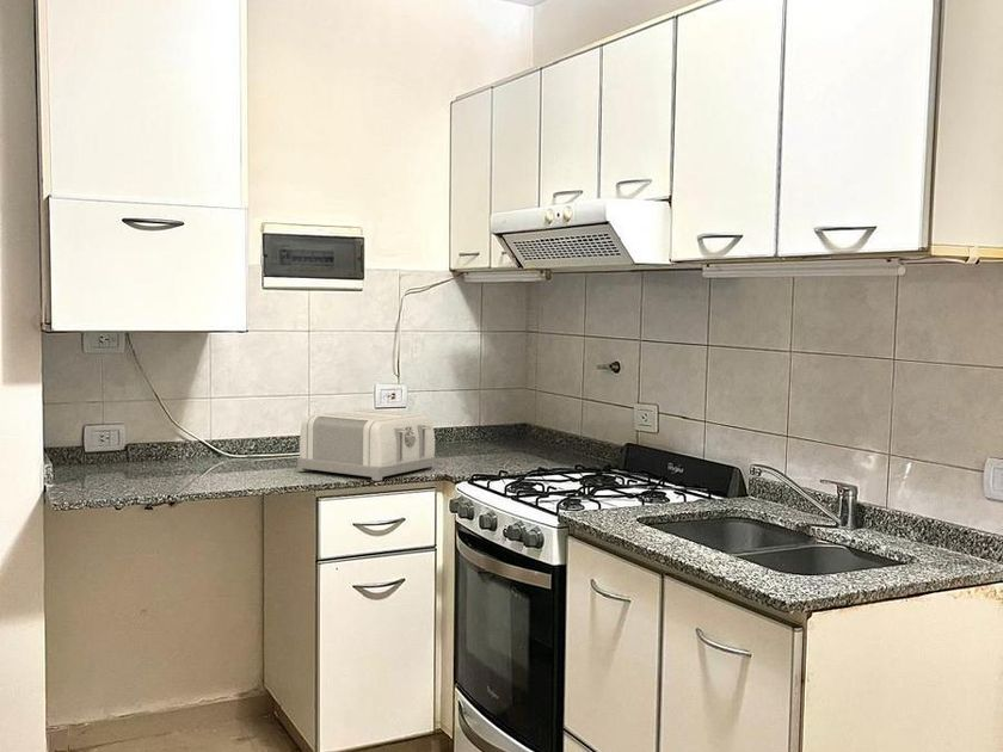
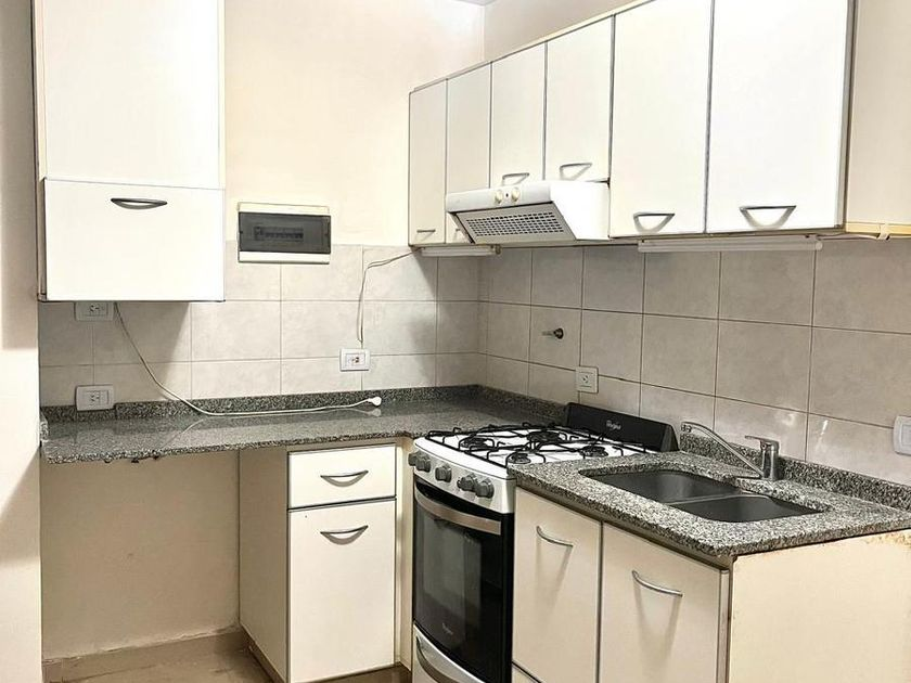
- toaster [296,407,437,482]
